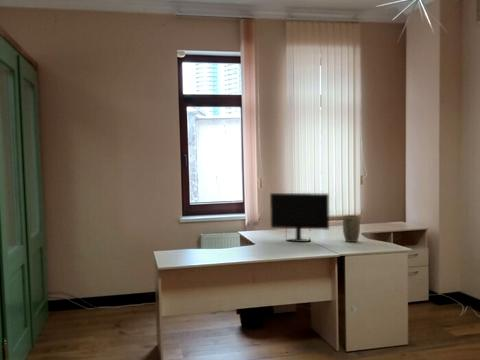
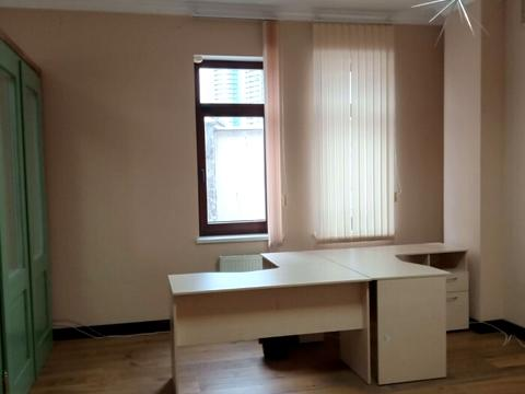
- plant pot [342,214,361,243]
- computer monitor [269,192,330,243]
